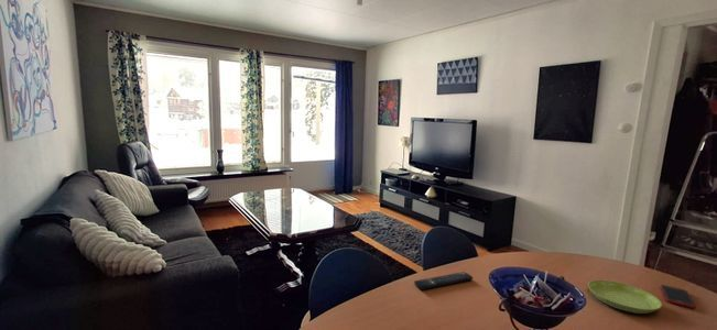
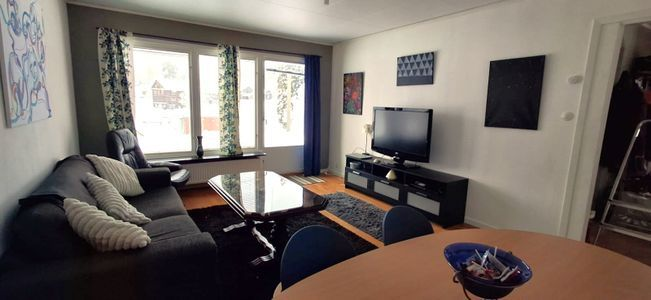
- cell phone [660,284,697,309]
- saucer [587,279,663,315]
- remote control [413,271,474,290]
